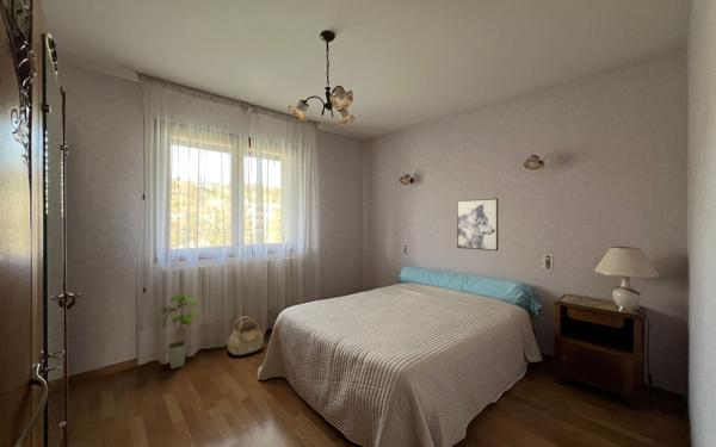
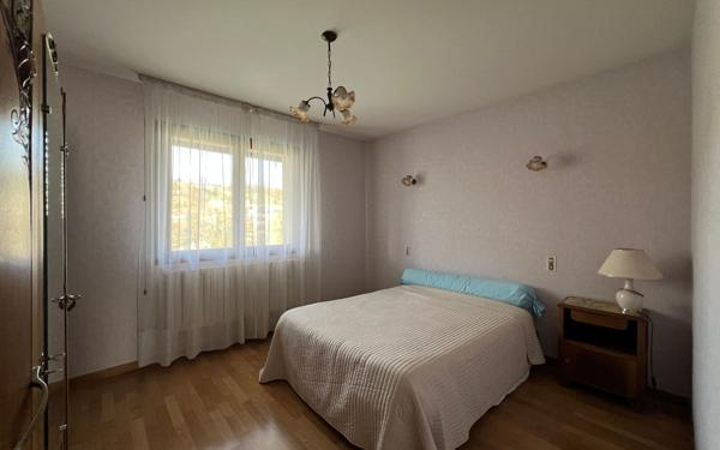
- wall art [456,198,499,252]
- basket [227,315,265,356]
- house plant [158,292,202,370]
